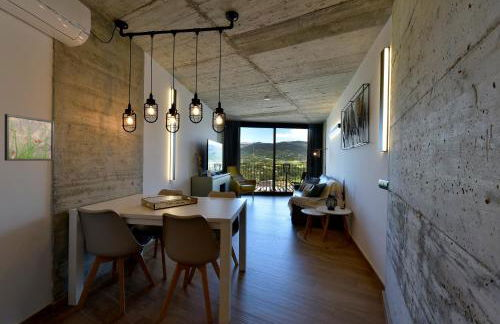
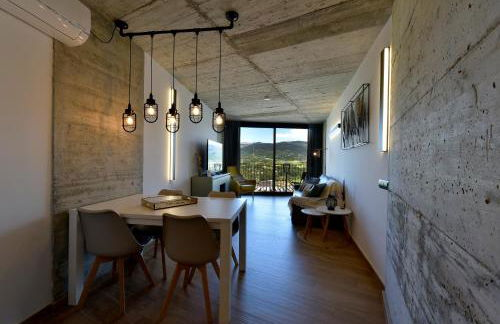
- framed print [4,113,55,162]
